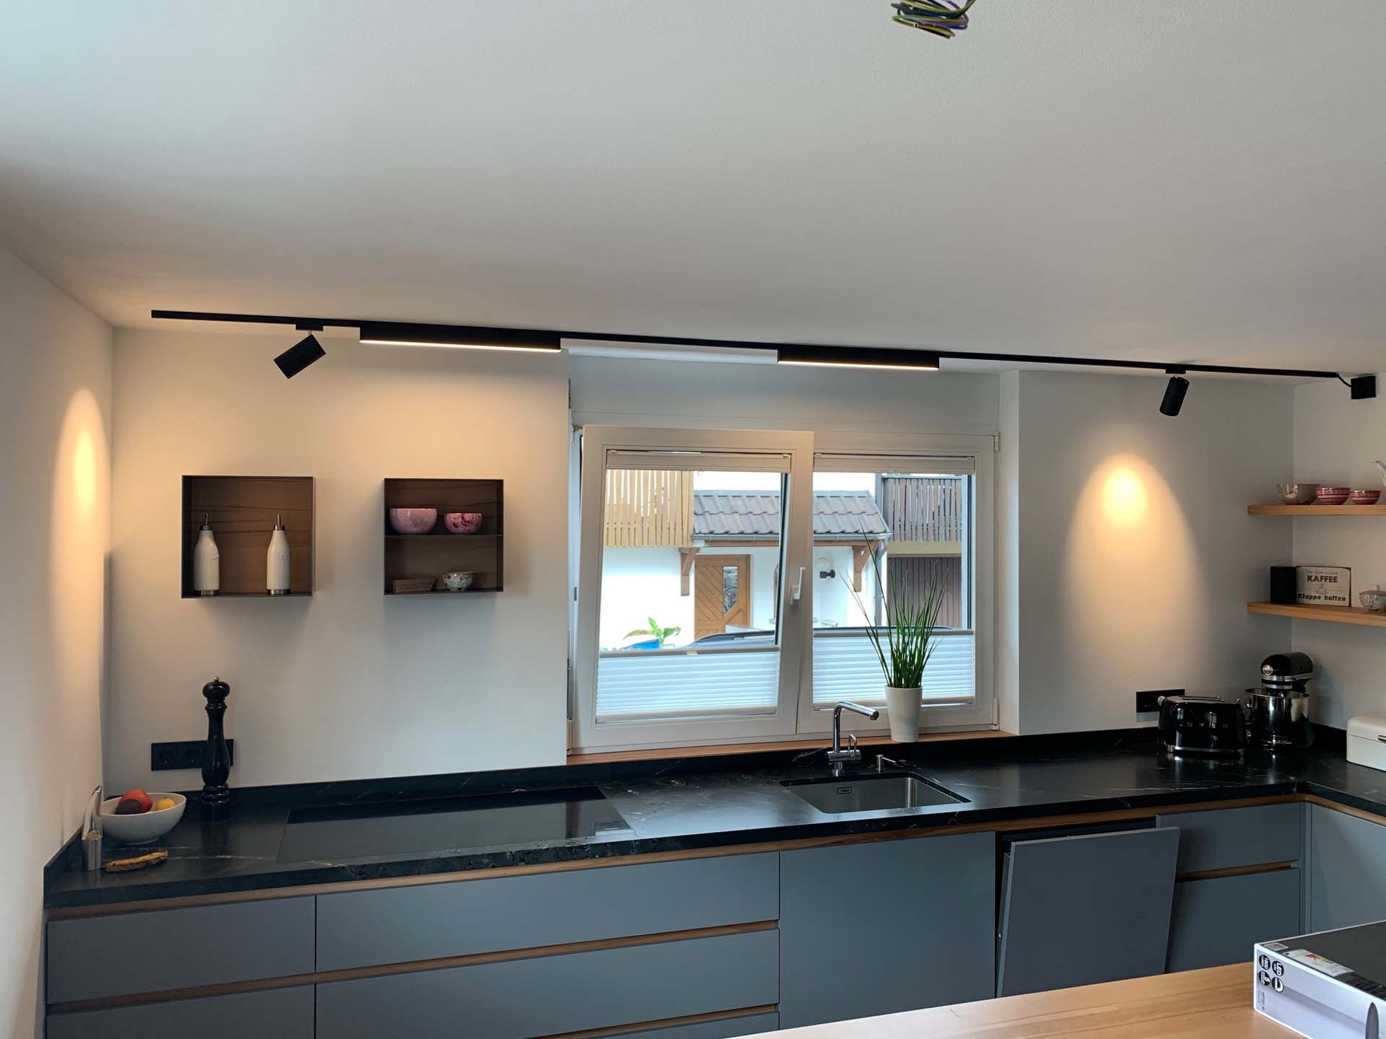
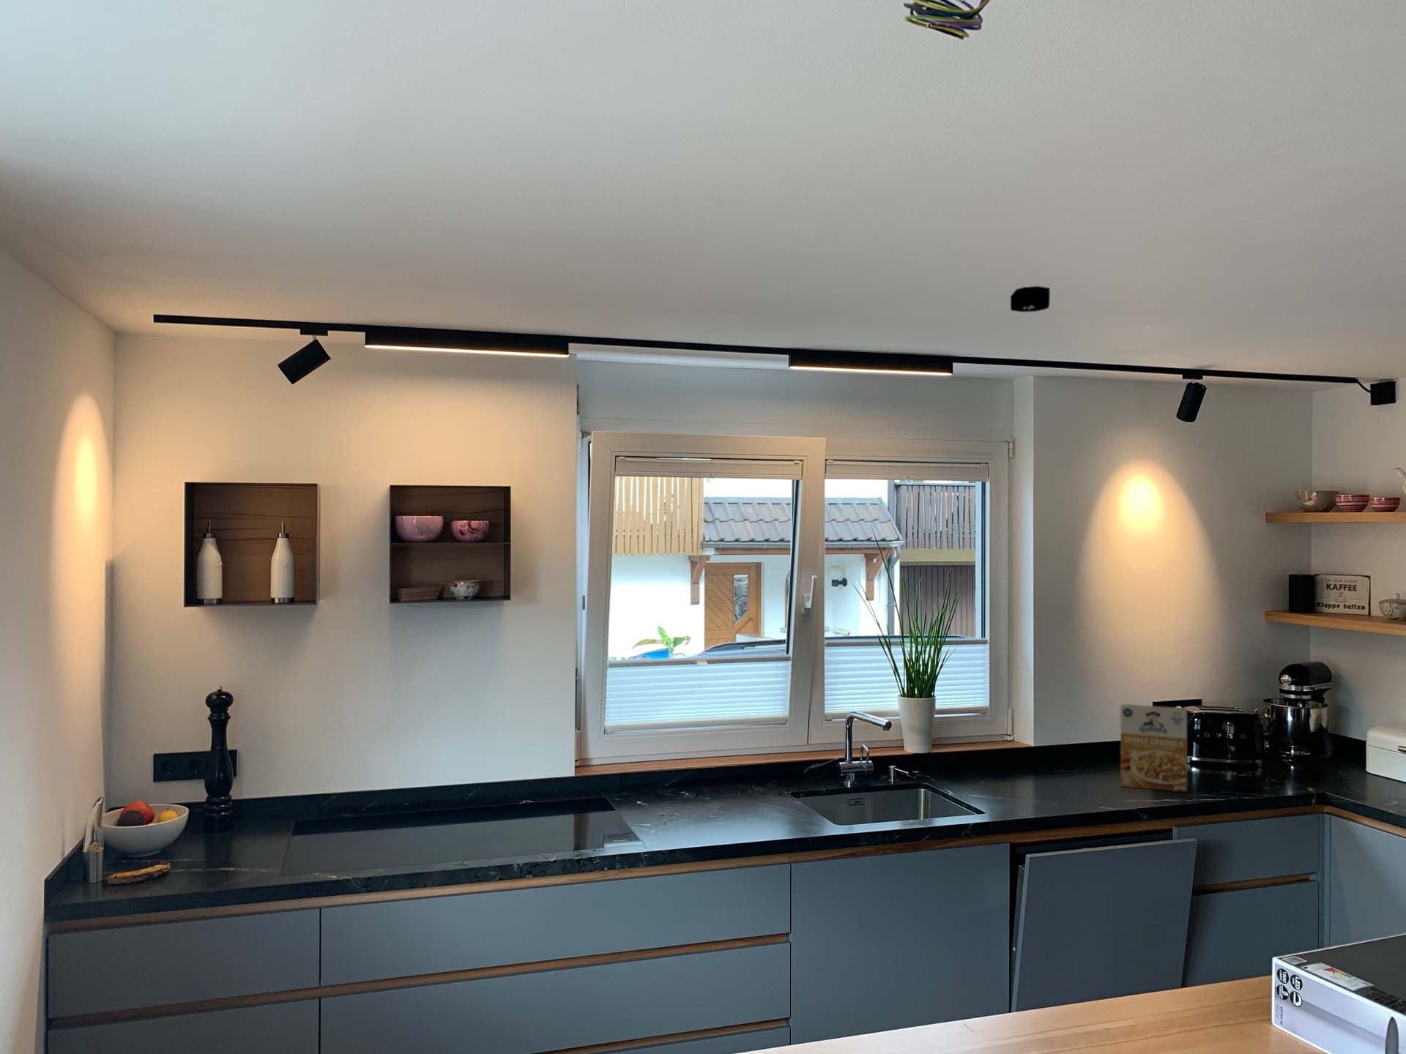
+ smoke detector [1010,286,1051,312]
+ cereal box [1119,703,1188,794]
